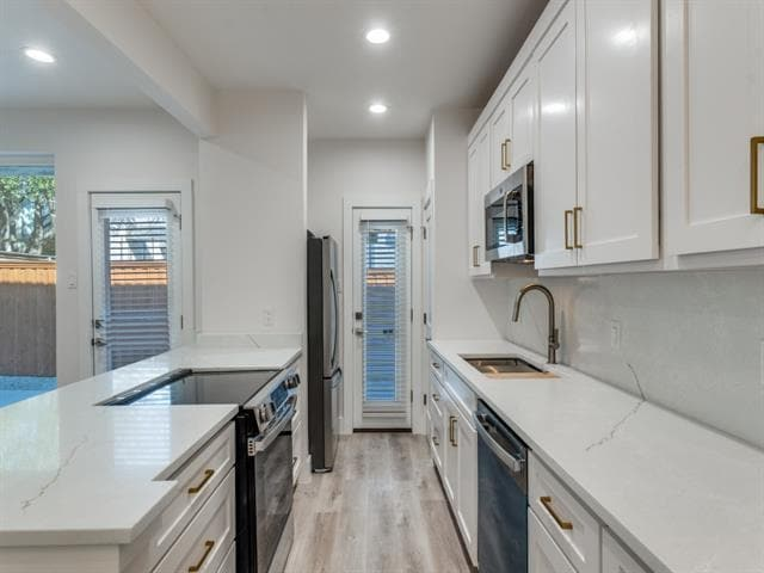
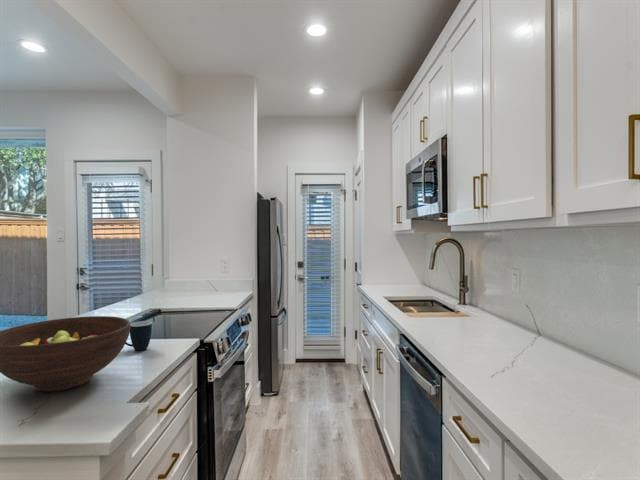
+ mug [125,320,153,351]
+ fruit bowl [0,315,132,392]
